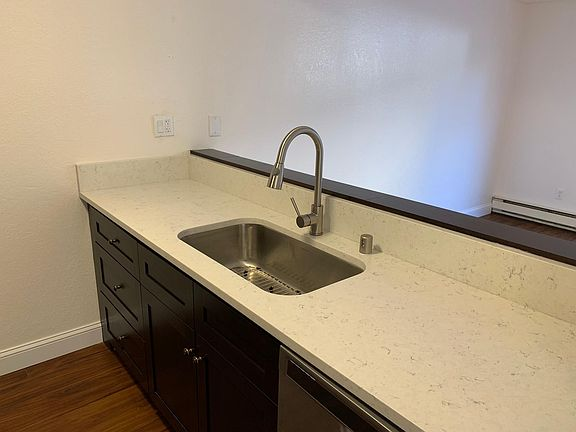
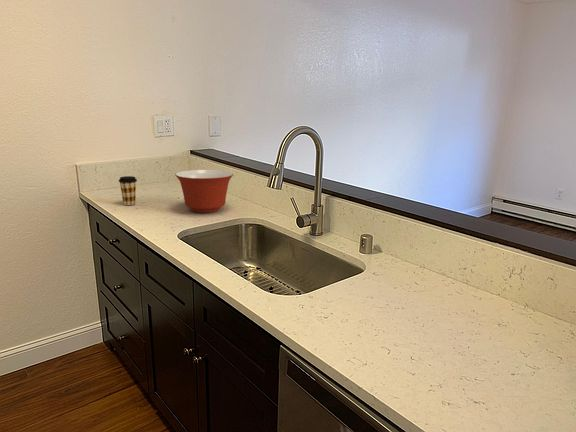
+ mixing bowl [174,169,234,214]
+ coffee cup [118,175,138,206]
